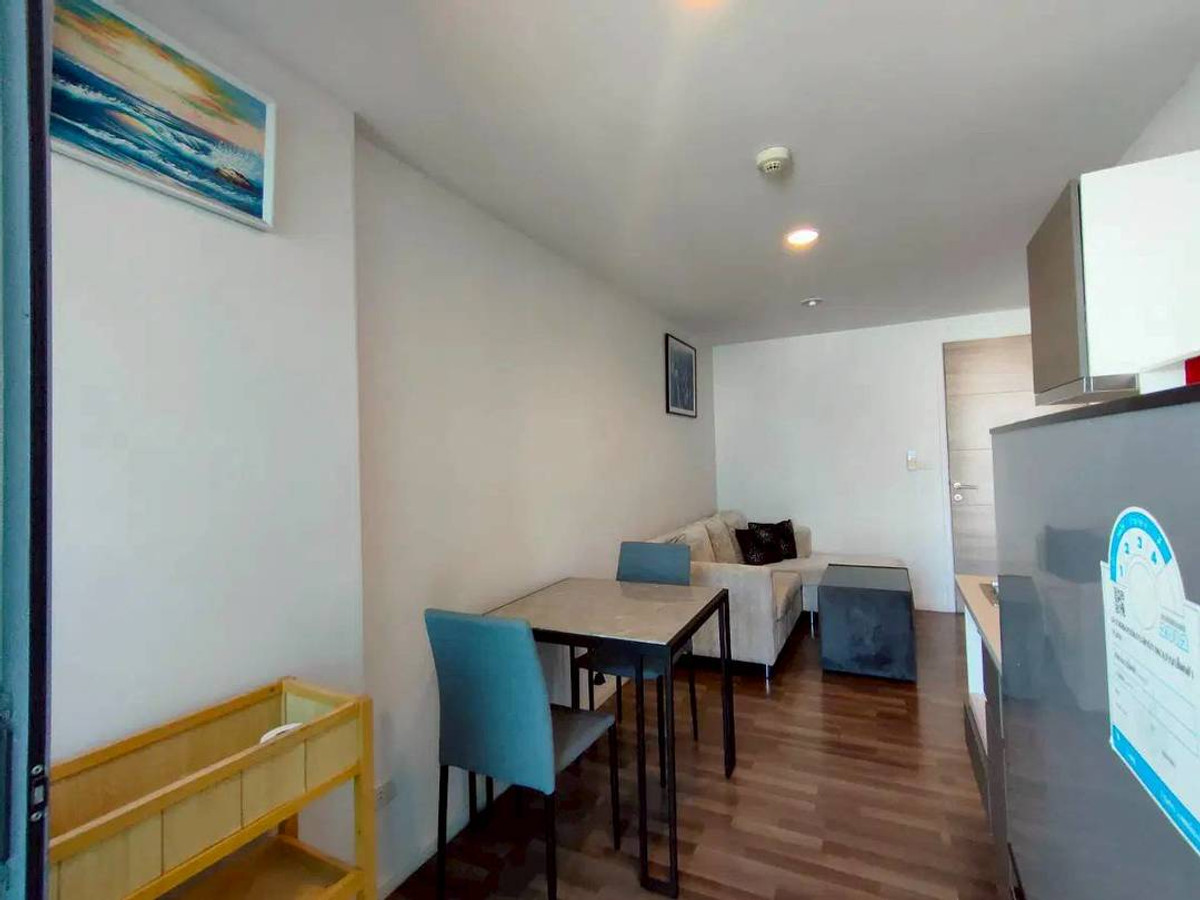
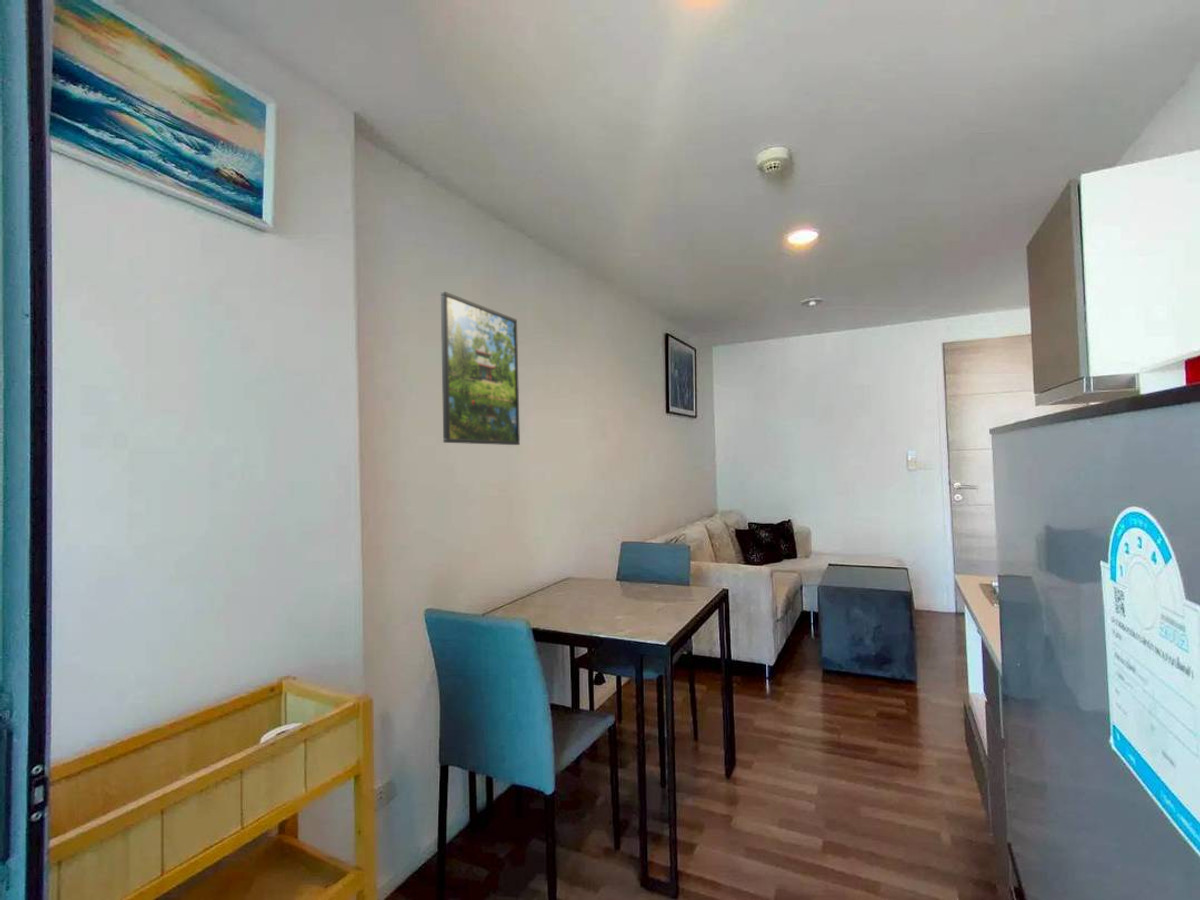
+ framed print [440,291,521,446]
